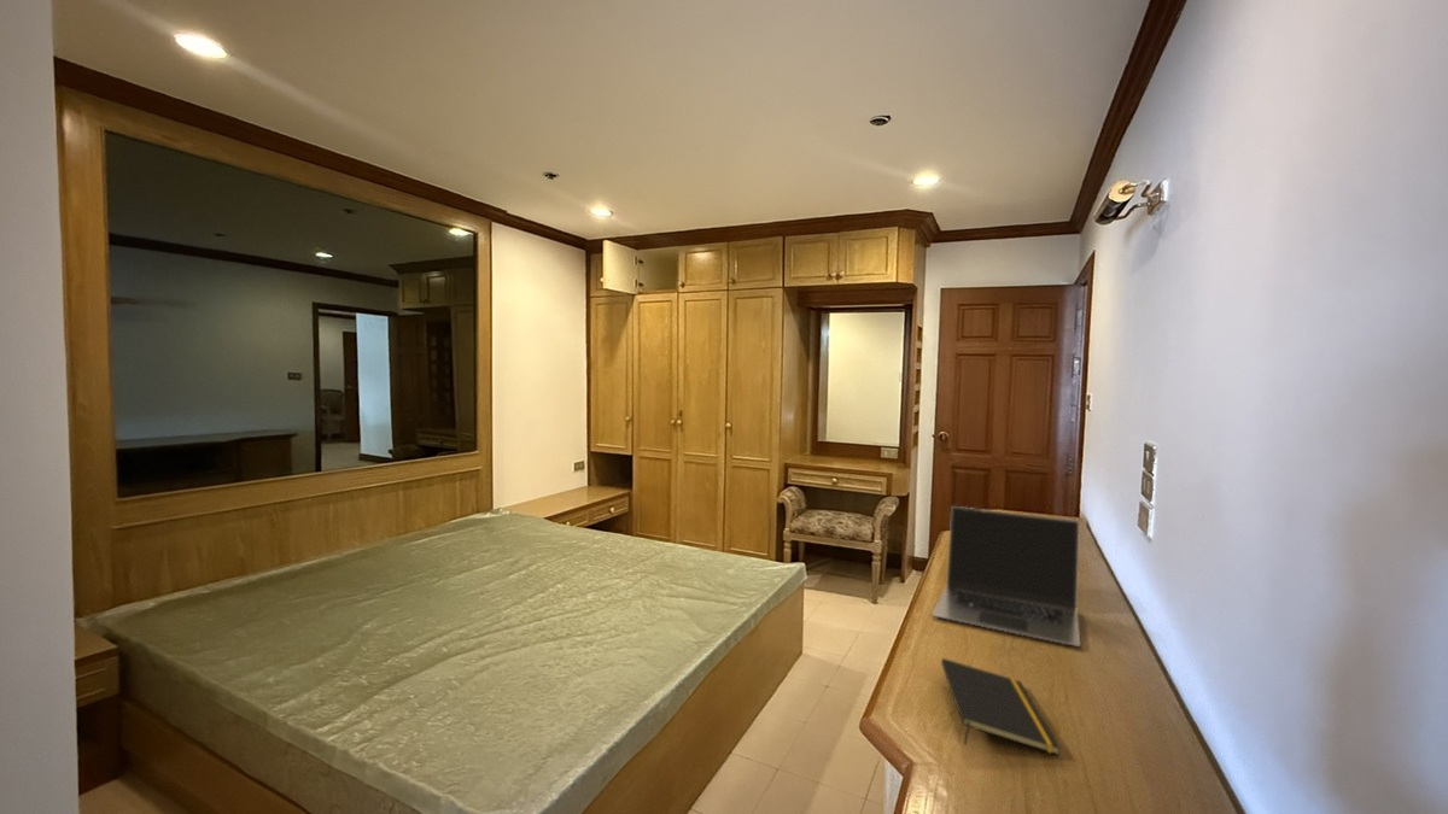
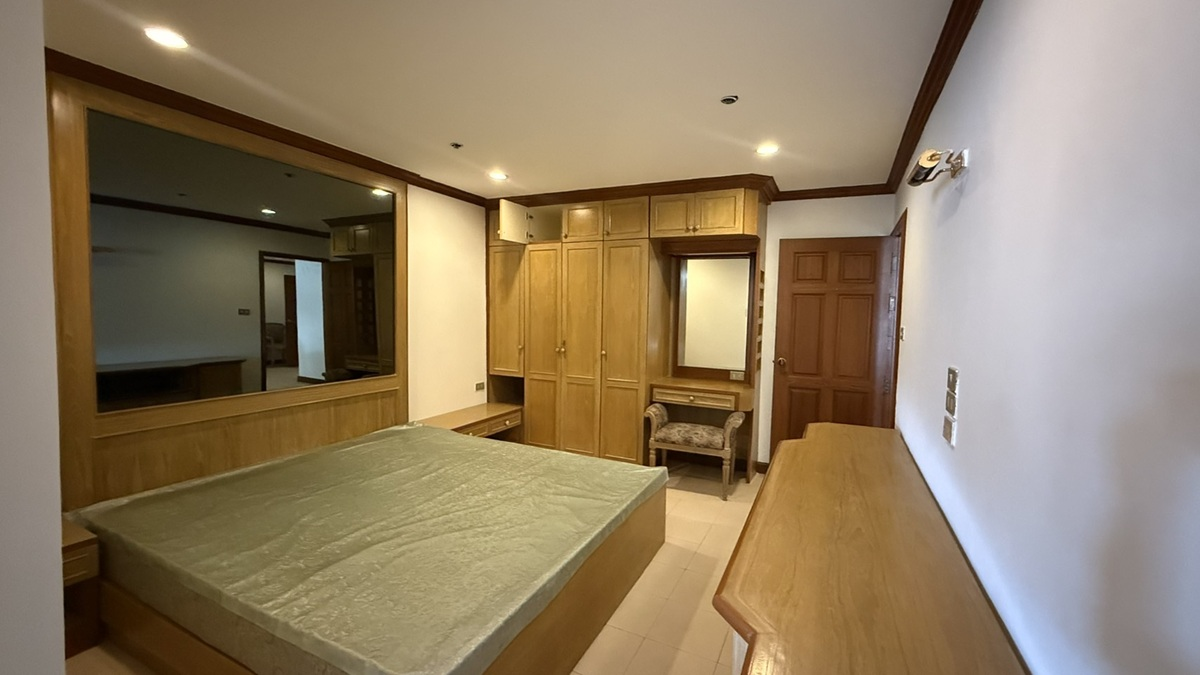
- notepad [940,657,1062,756]
- laptop [930,505,1081,648]
